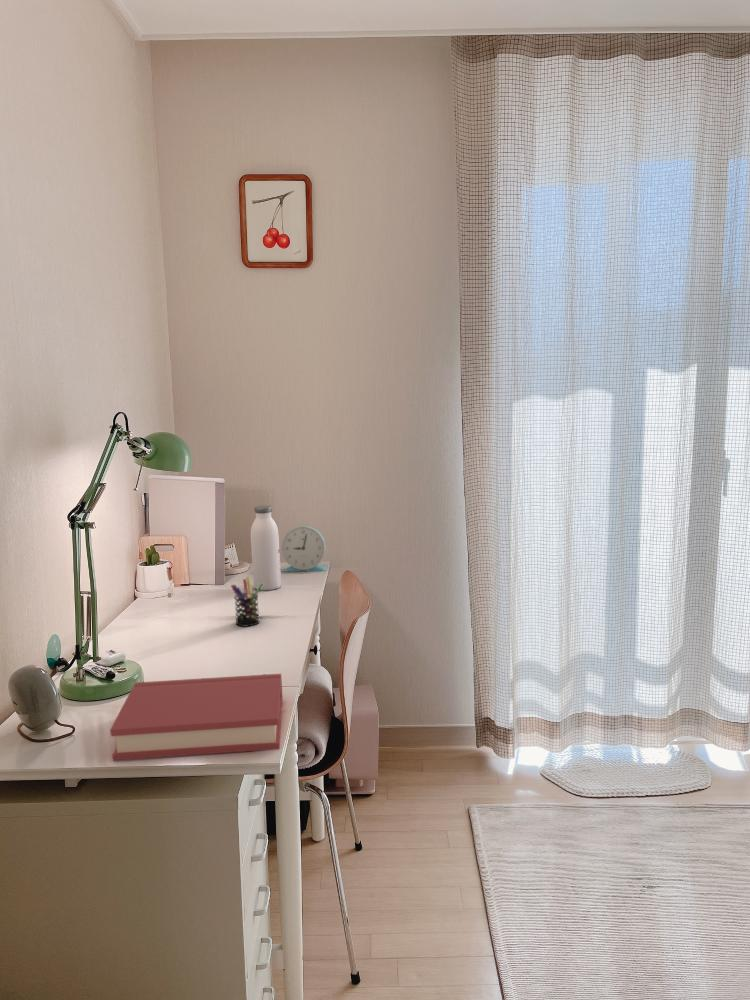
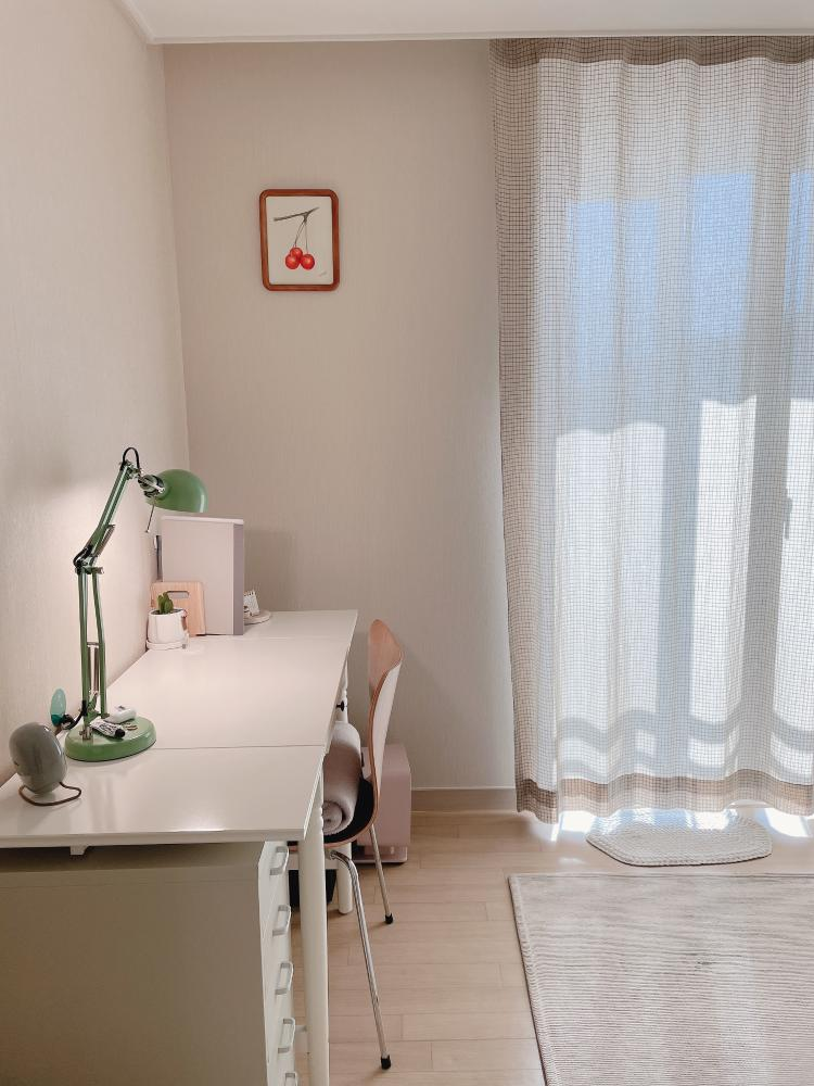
- pen holder [230,576,264,628]
- hardback book [109,673,284,762]
- alarm clock [281,525,328,572]
- water bottle [250,504,282,591]
